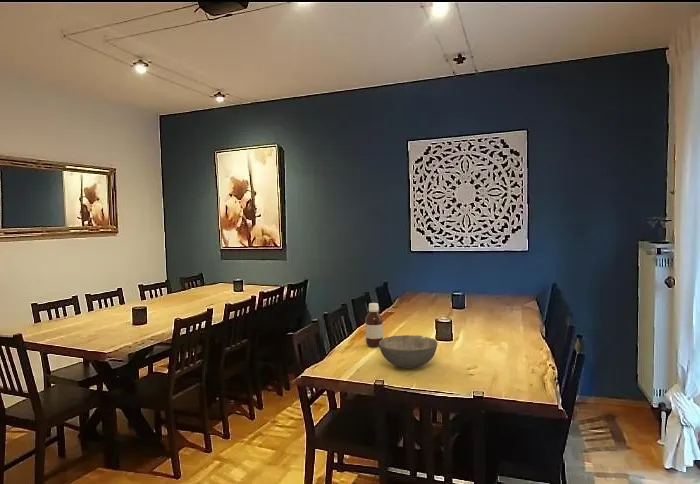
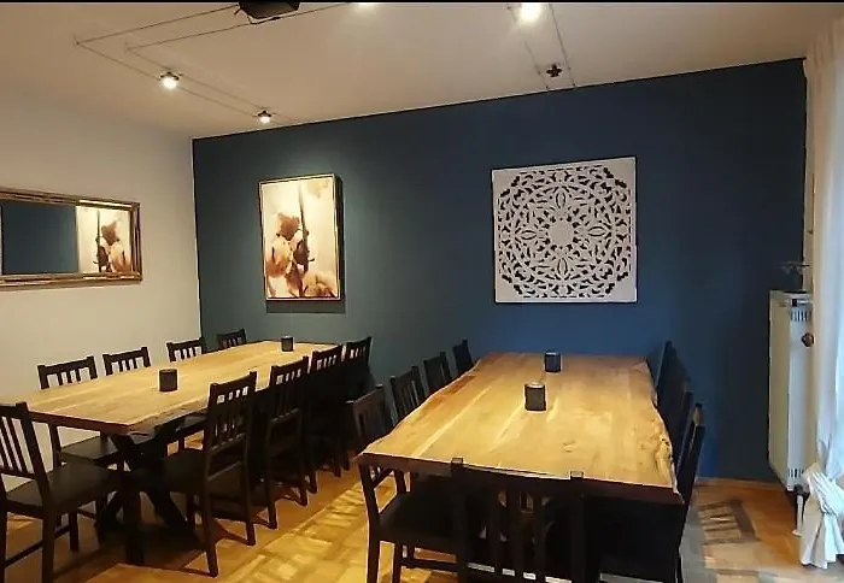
- bottle [365,302,384,348]
- bowl [378,334,438,369]
